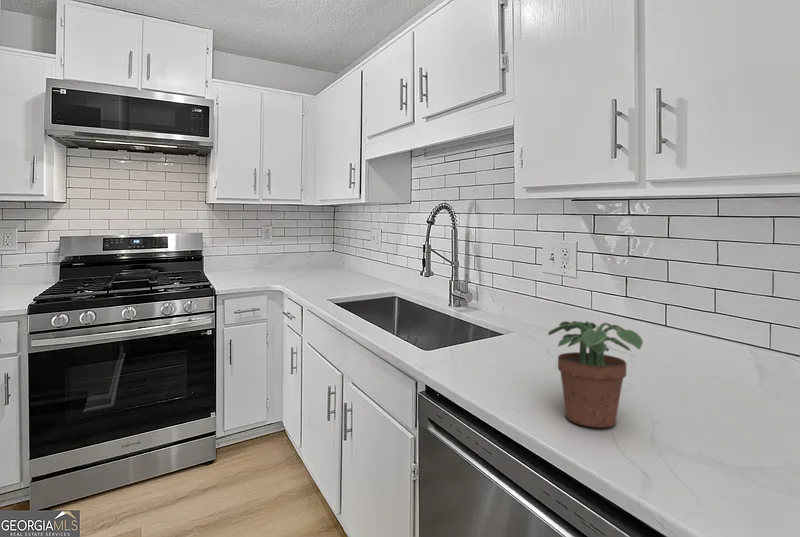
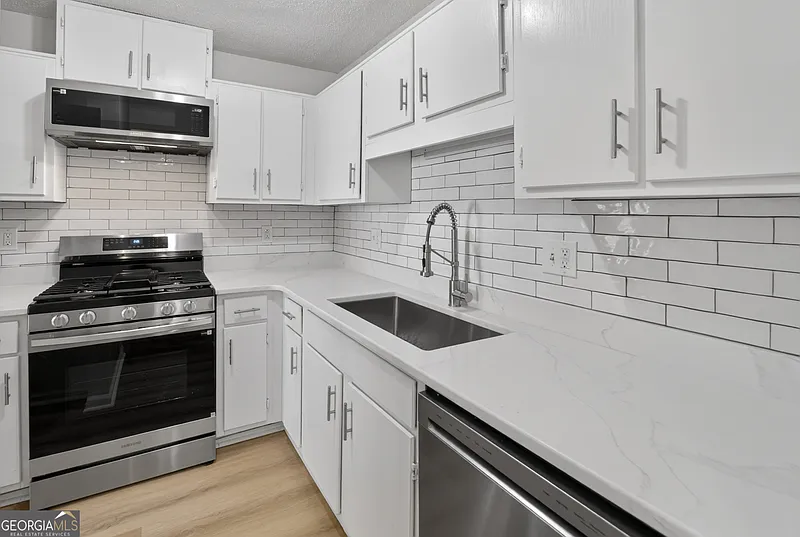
- potted plant [547,320,644,429]
